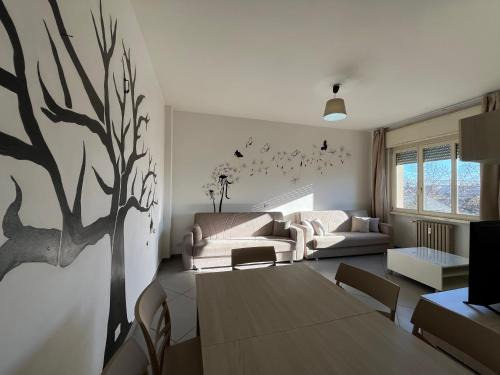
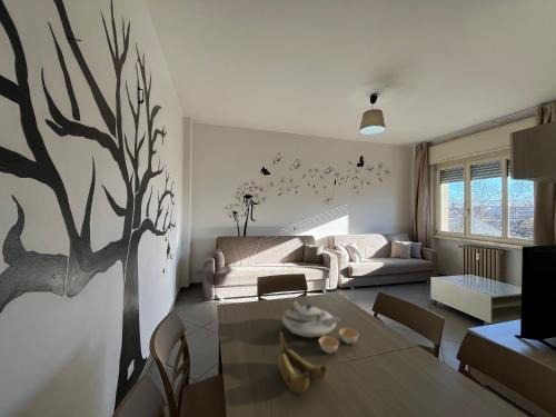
+ banana [277,331,329,394]
+ teapot [281,300,359,355]
